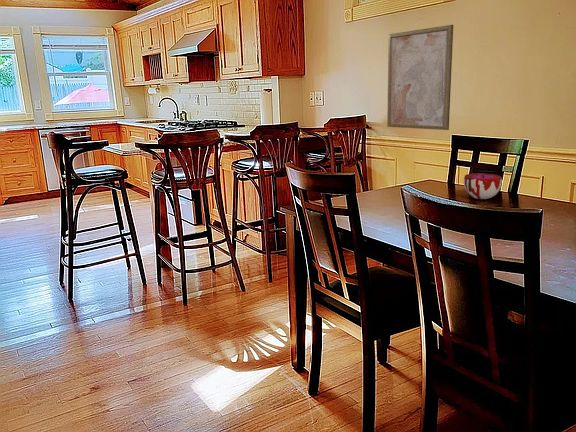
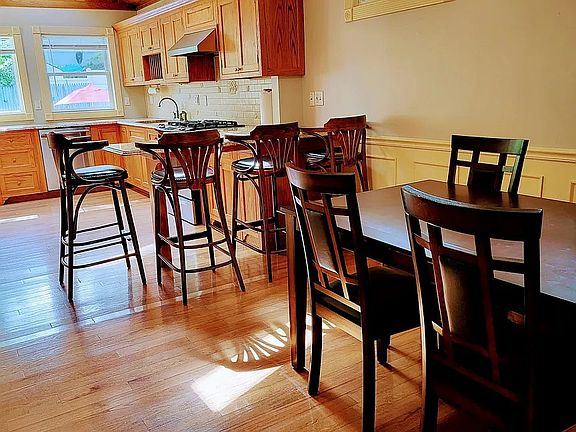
- decorative bowl [463,172,503,200]
- wall art [386,24,454,131]
